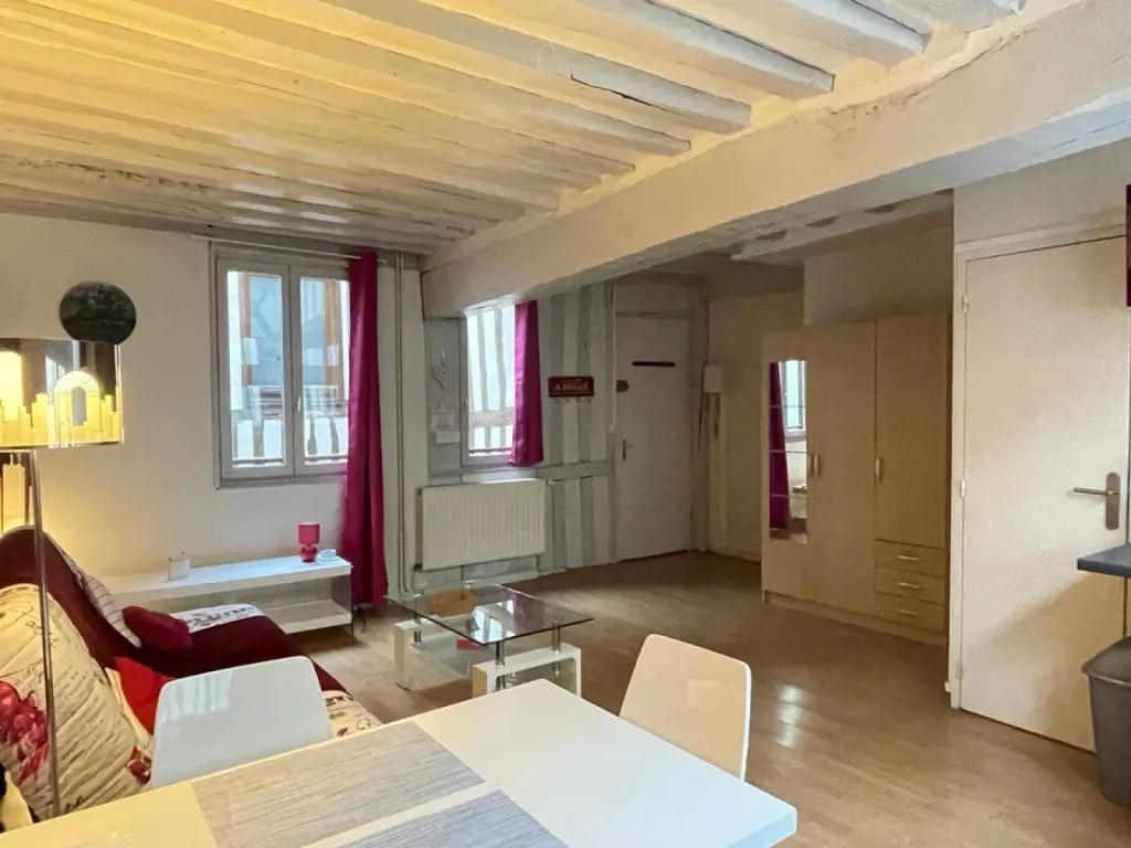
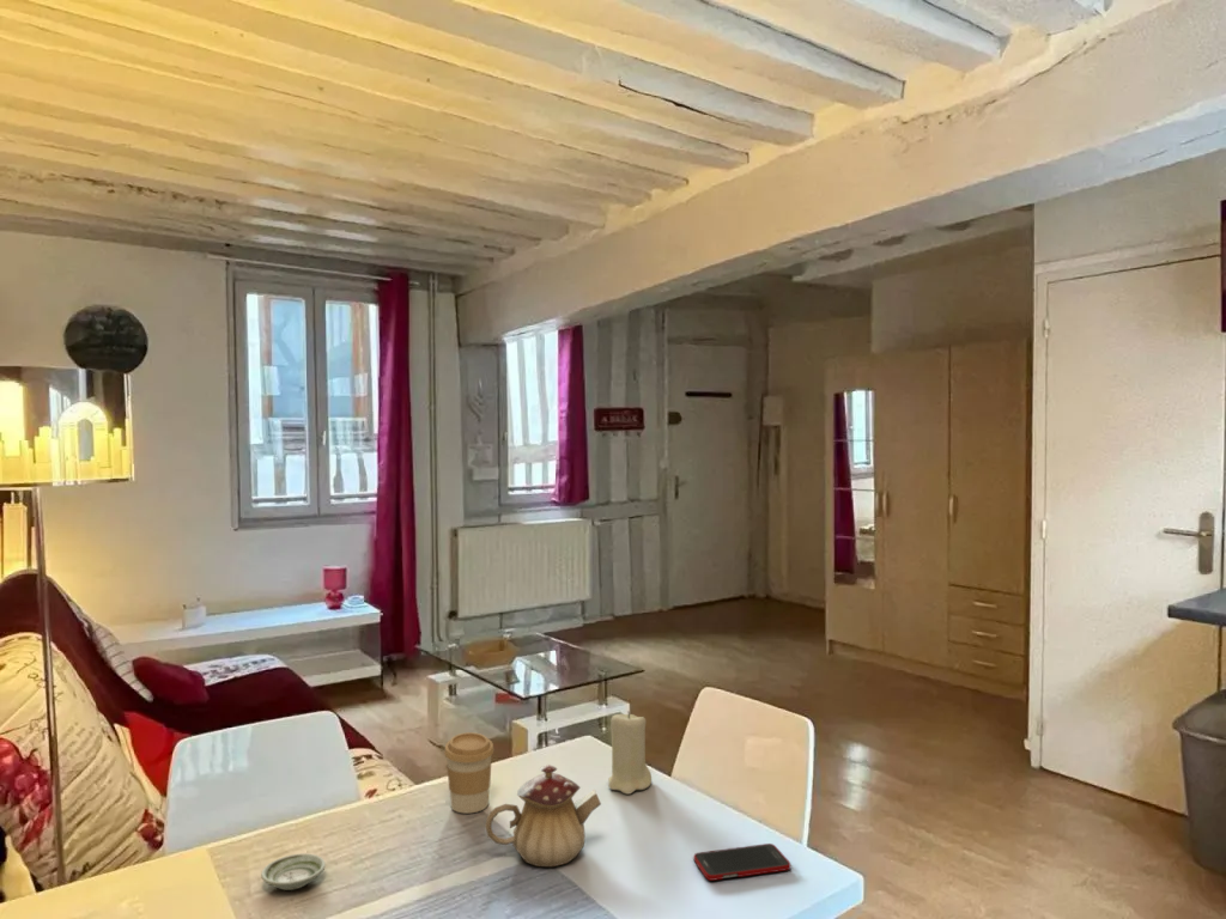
+ candle [607,710,653,796]
+ saucer [260,853,327,891]
+ teapot [484,763,602,868]
+ cell phone [692,842,791,882]
+ coffee cup [443,731,494,814]
